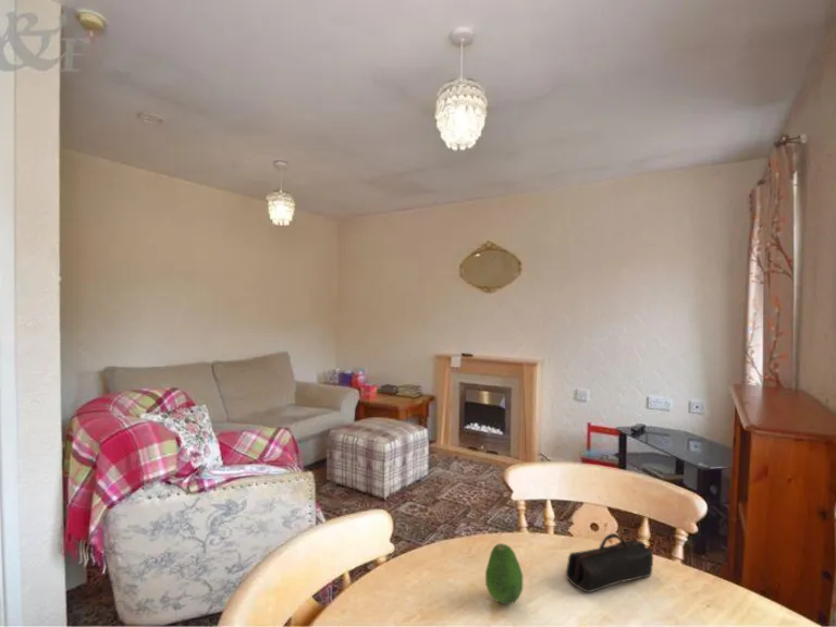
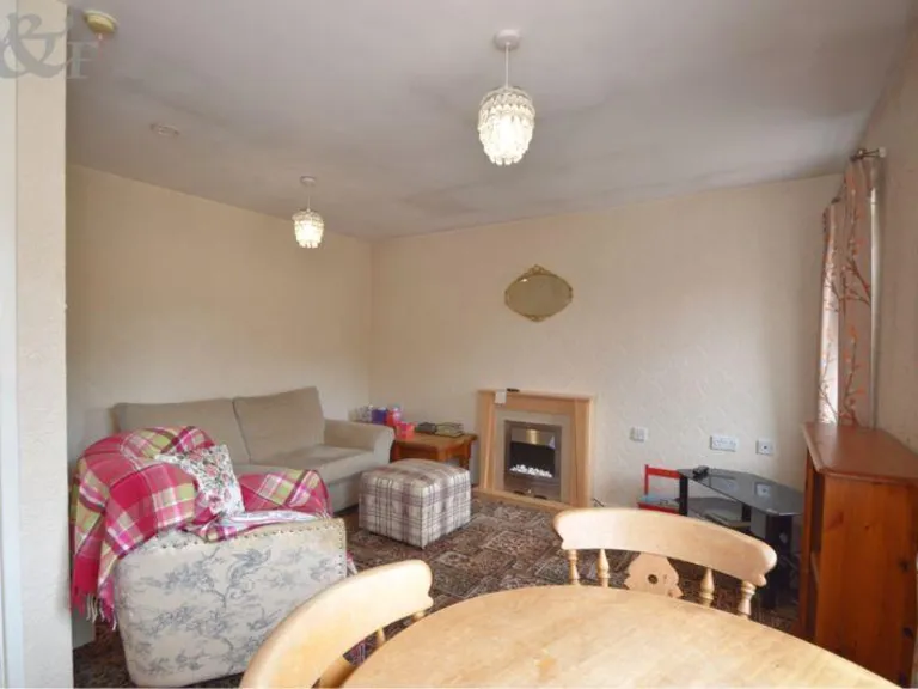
- pencil case [565,532,654,593]
- fruit [484,542,524,605]
